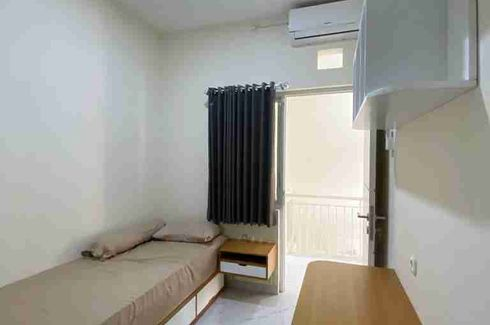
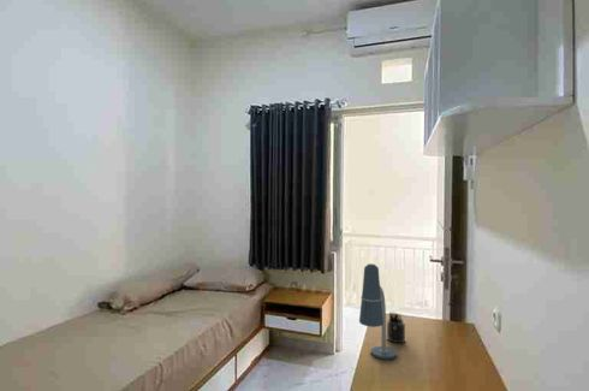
+ pen holder [386,310,407,344]
+ desk lamp [358,262,398,361]
